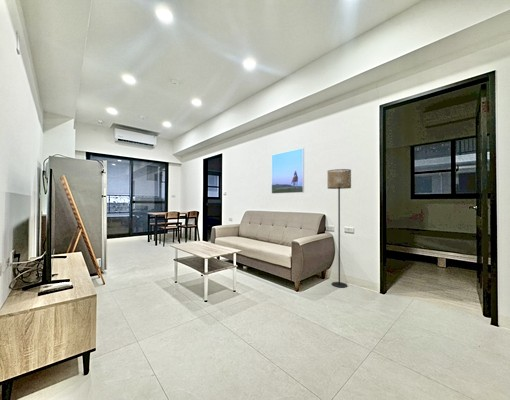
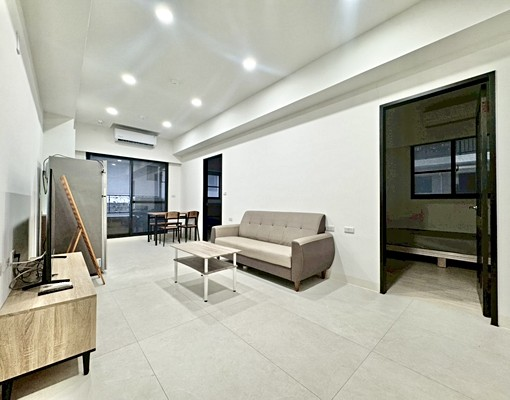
- floor lamp [326,168,352,289]
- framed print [271,147,305,195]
